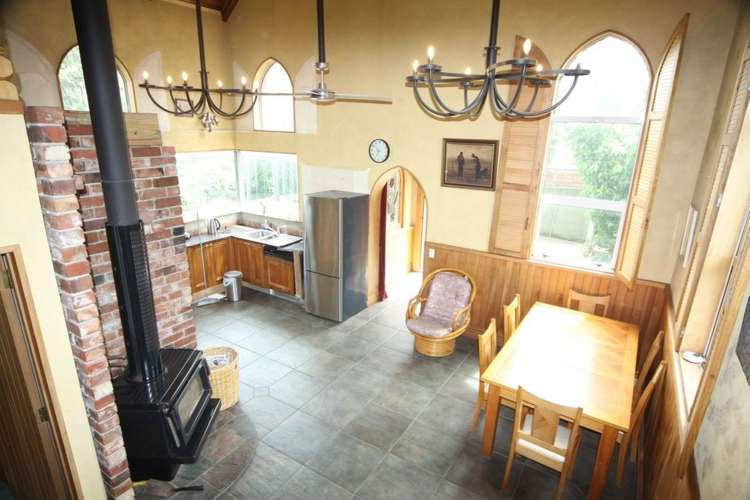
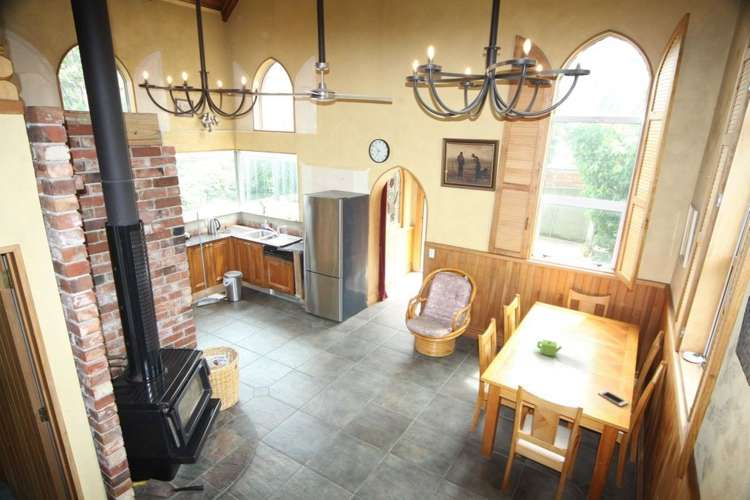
+ cell phone [597,389,629,407]
+ teapot [536,339,563,358]
